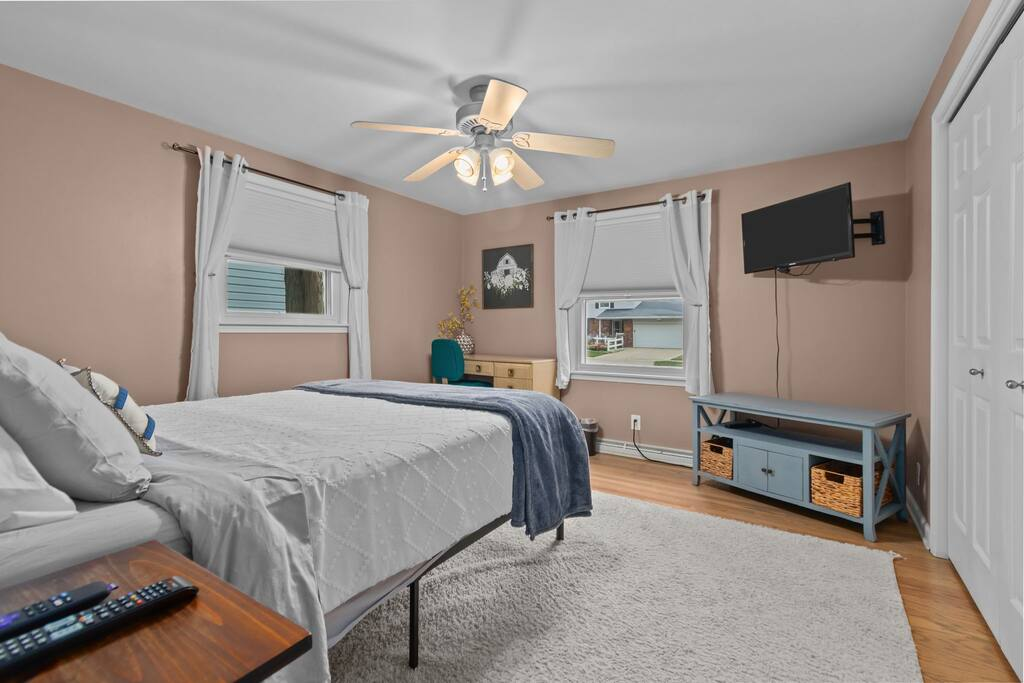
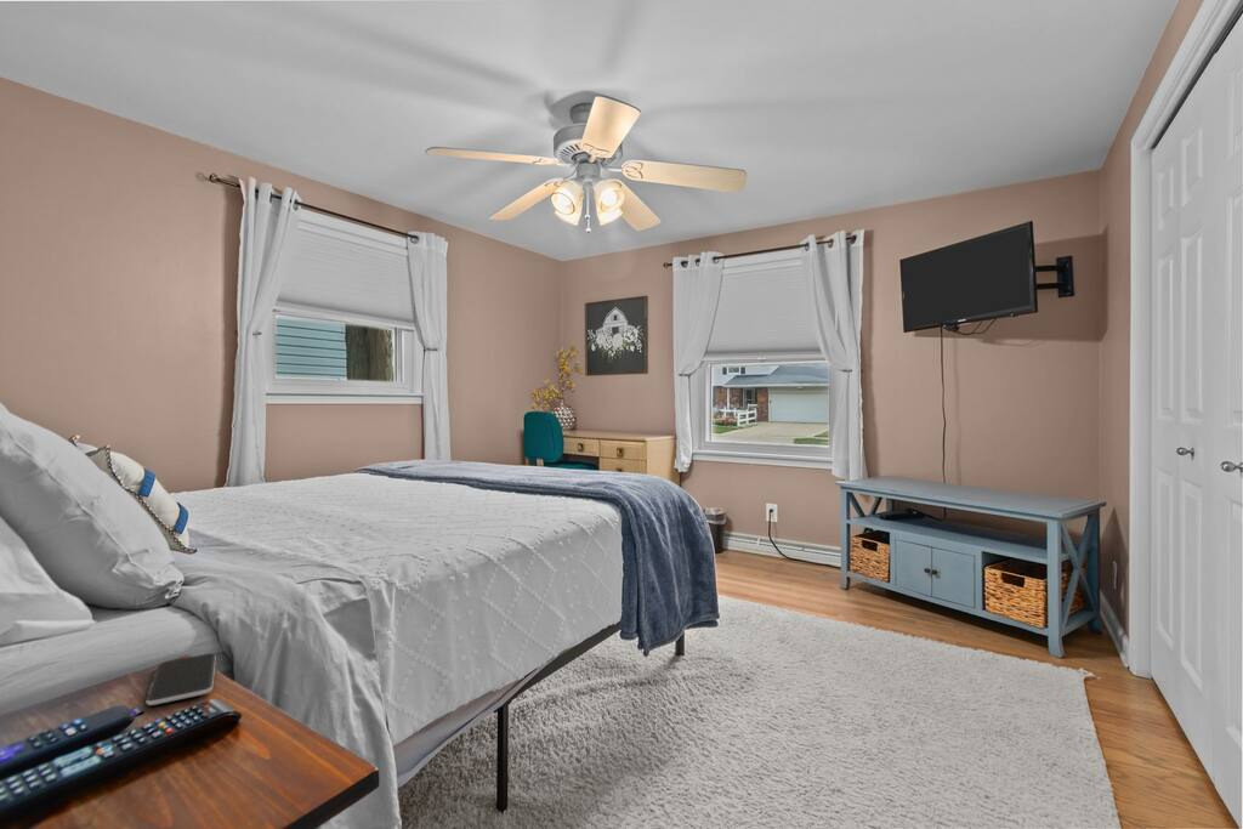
+ smartphone [146,652,217,706]
